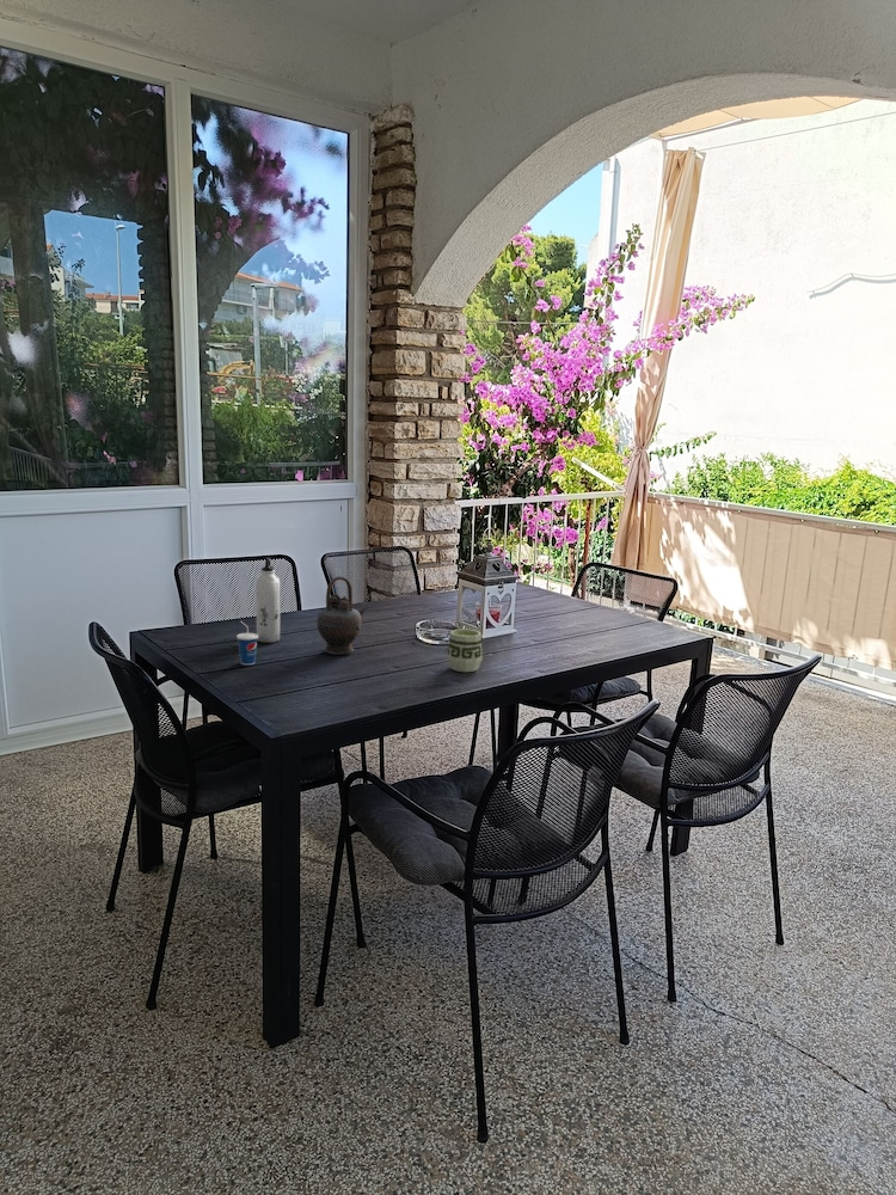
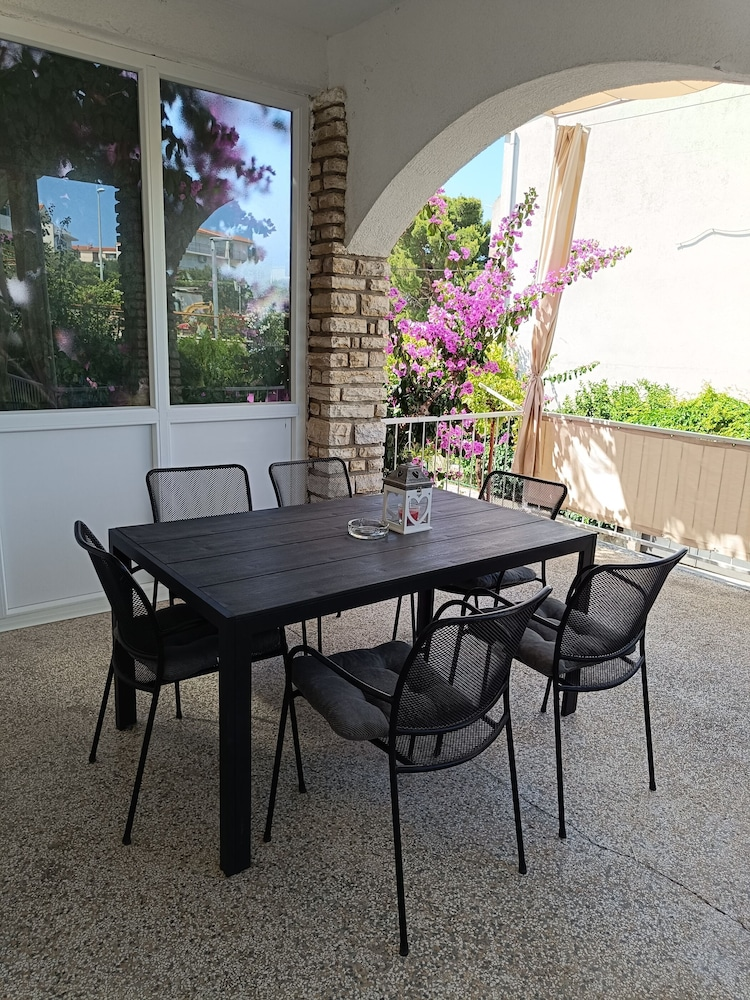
- cup [235,620,258,666]
- teapot [315,575,369,656]
- water bottle [254,557,281,644]
- cup [446,627,484,673]
